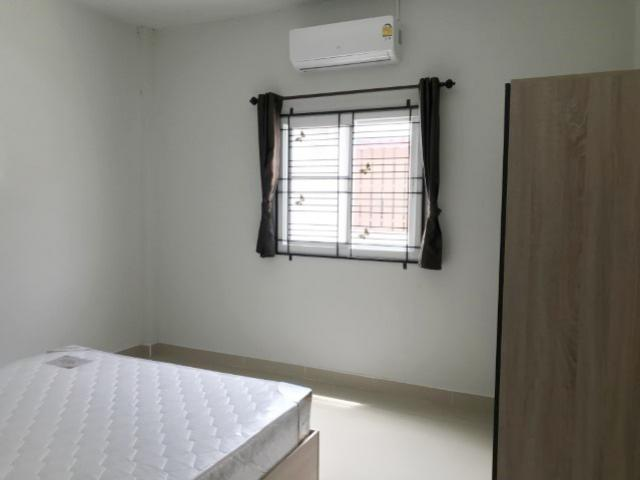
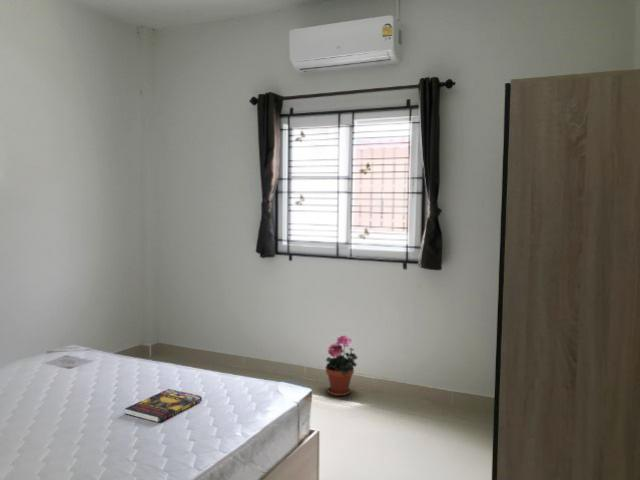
+ potted plant [325,334,359,397]
+ book [124,388,203,423]
